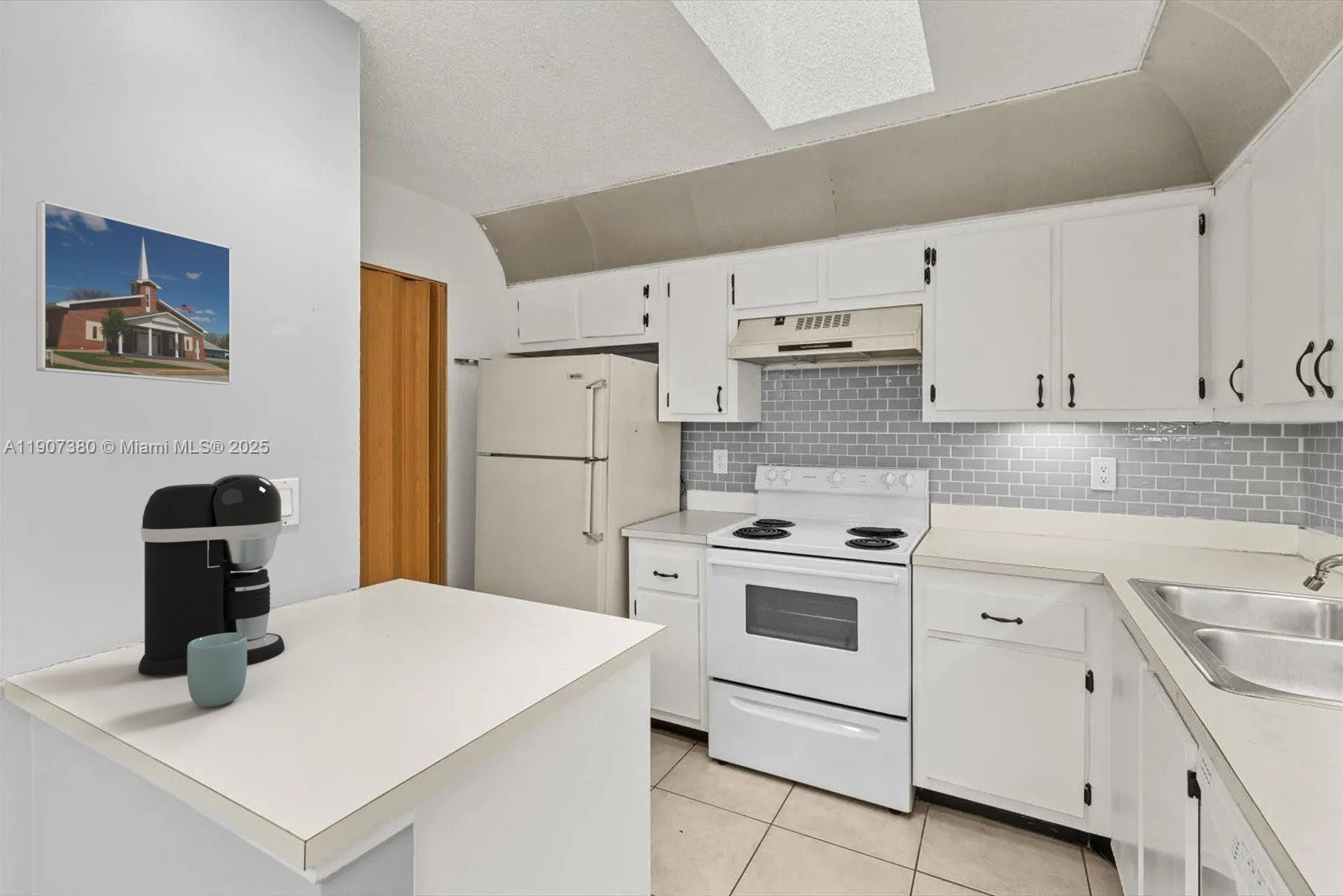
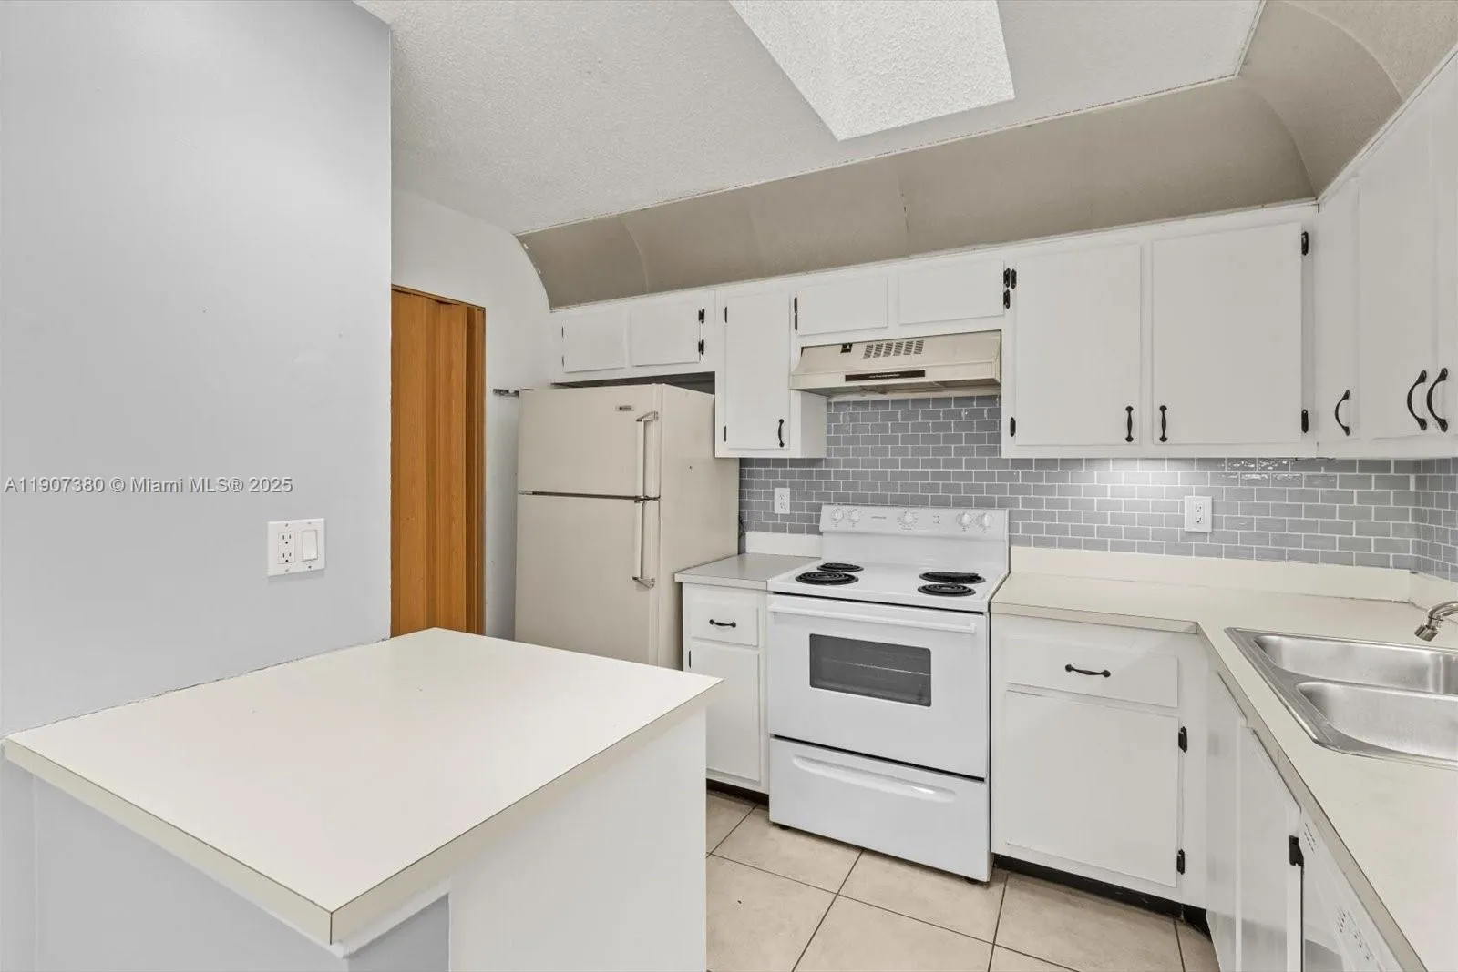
- coffee maker [138,473,285,676]
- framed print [35,200,233,386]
- cup [186,633,248,708]
